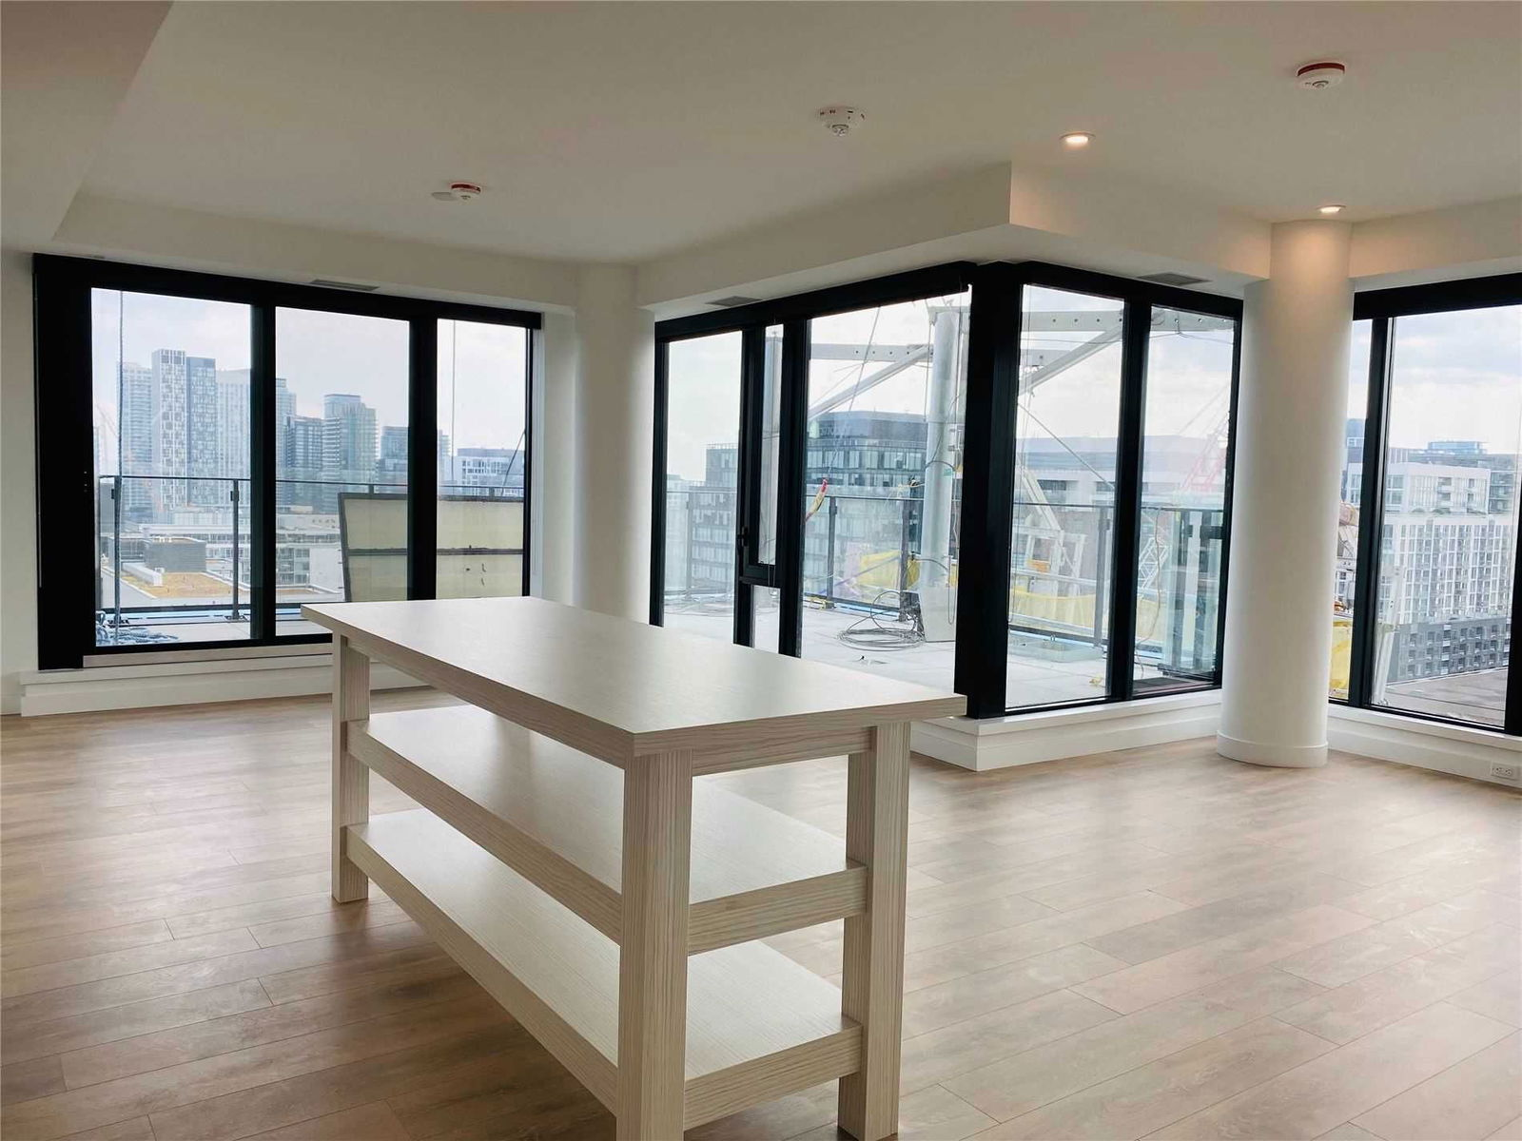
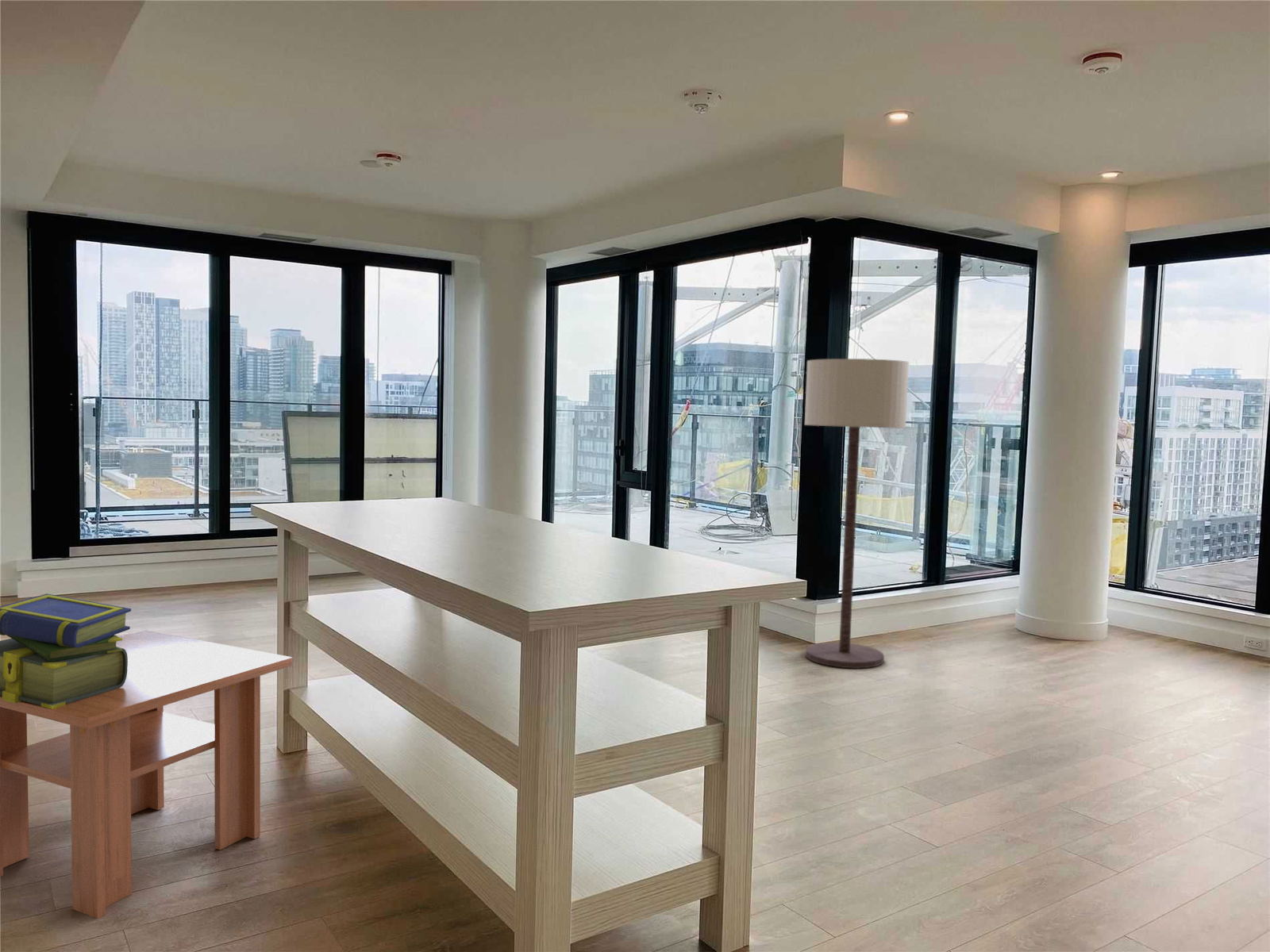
+ floor lamp [804,358,910,670]
+ stack of books [0,593,132,709]
+ coffee table [0,630,294,919]
